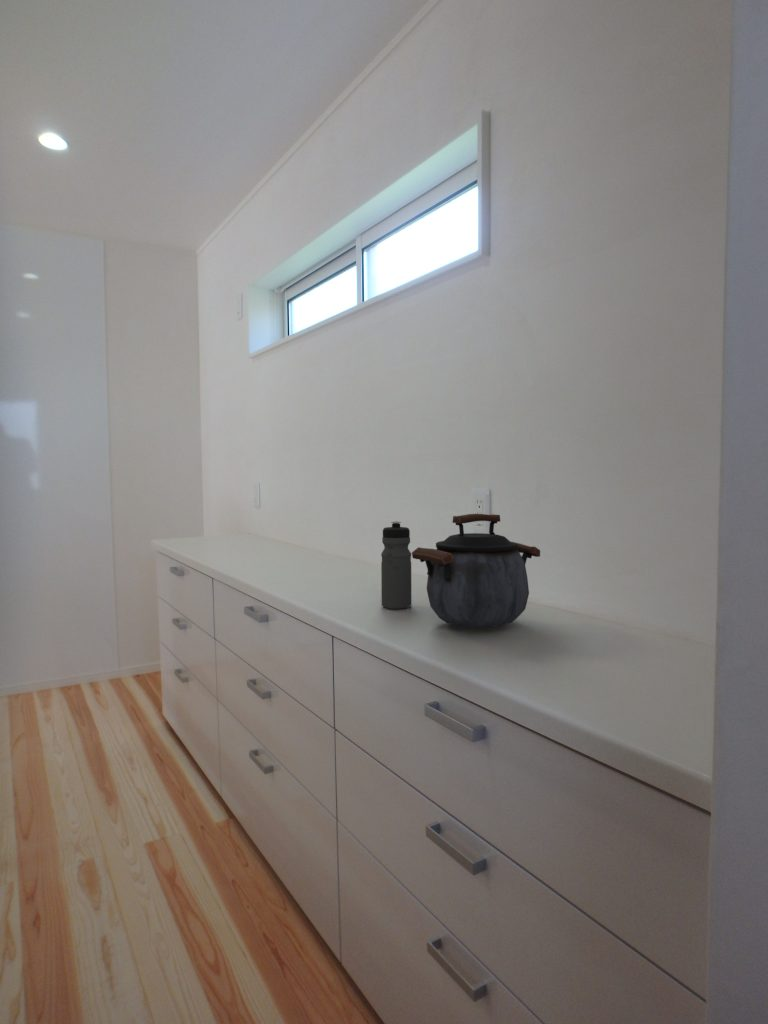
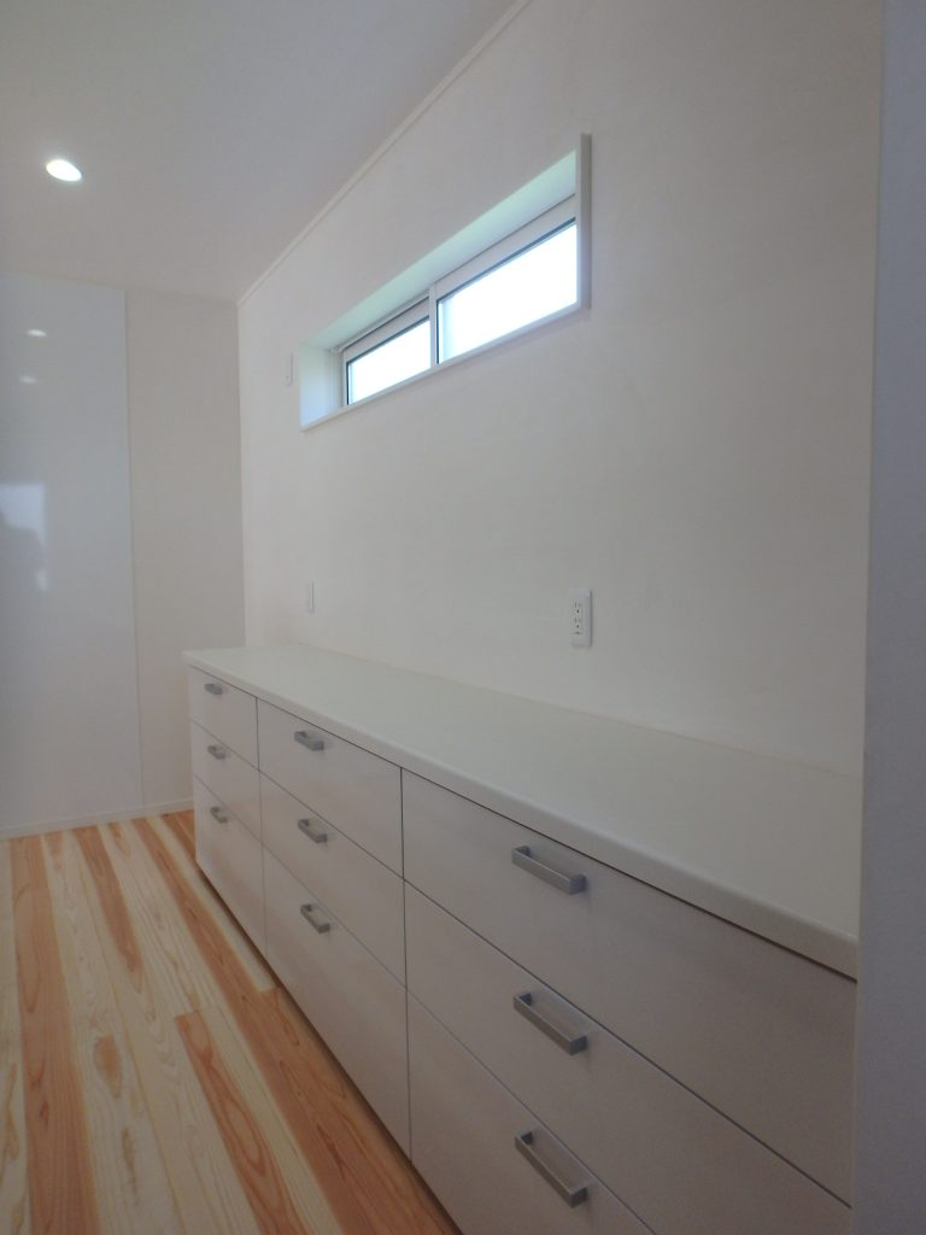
- water bottle [380,520,412,610]
- kettle [411,513,541,629]
